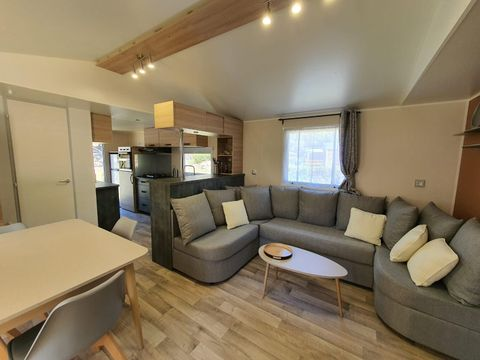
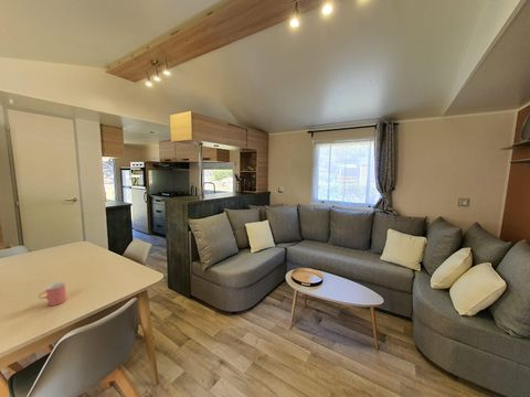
+ cup [38,281,67,307]
